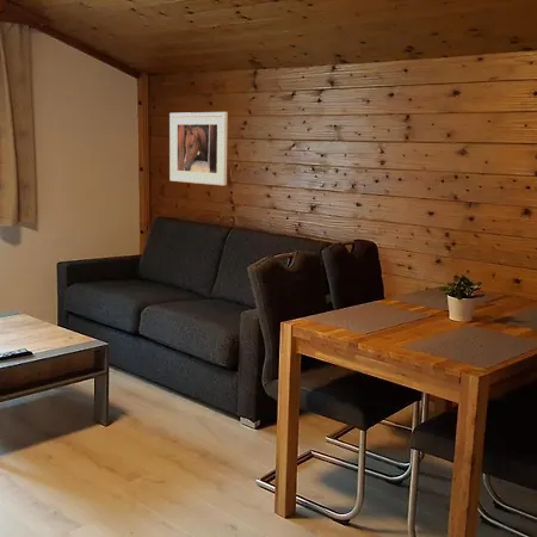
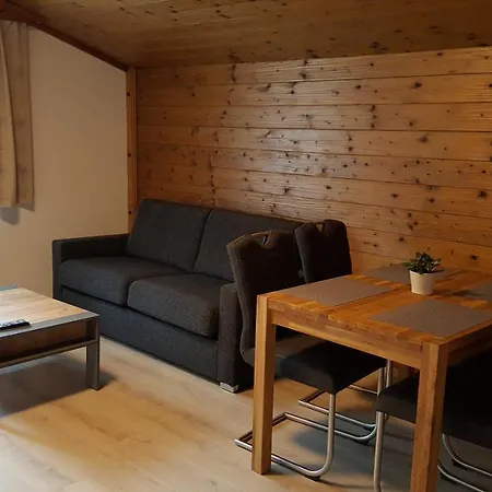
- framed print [168,111,229,186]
